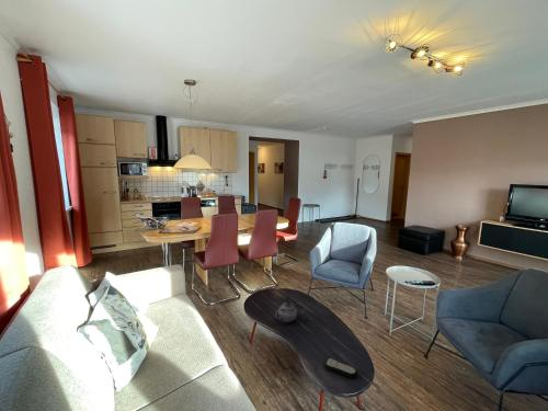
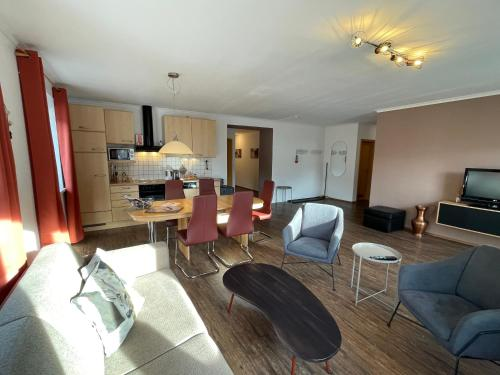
- teapot [274,301,301,323]
- remote control [323,357,357,378]
